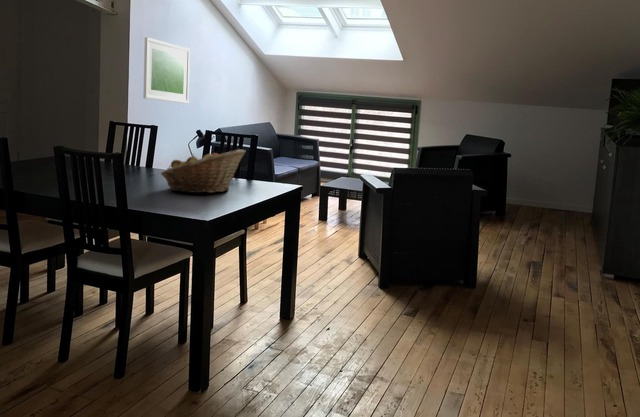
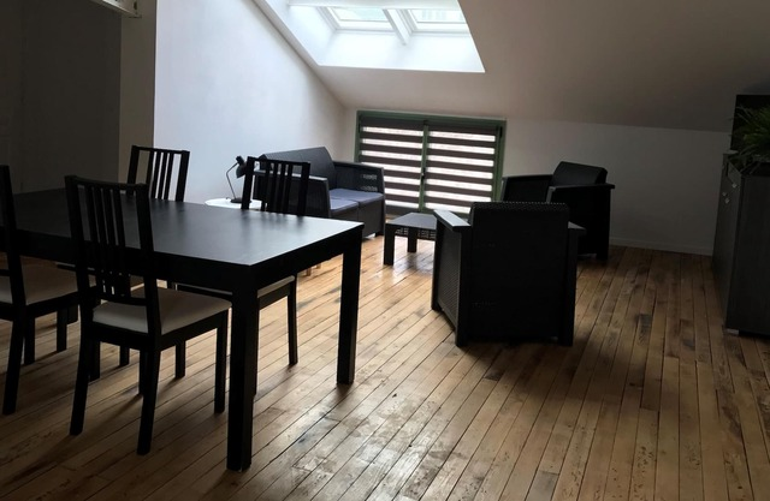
- fruit basket [160,148,247,194]
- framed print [142,36,191,105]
